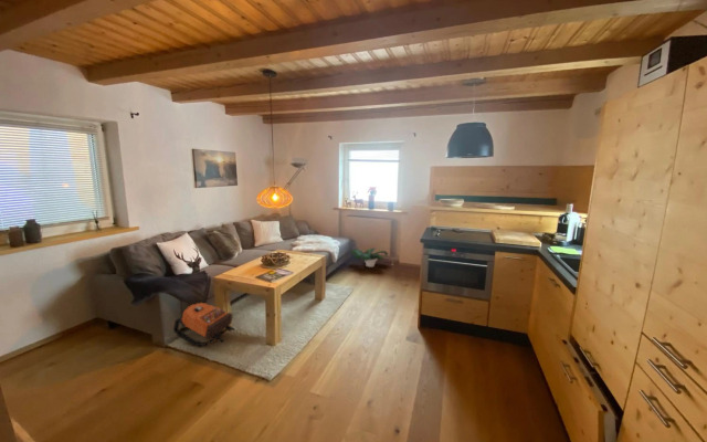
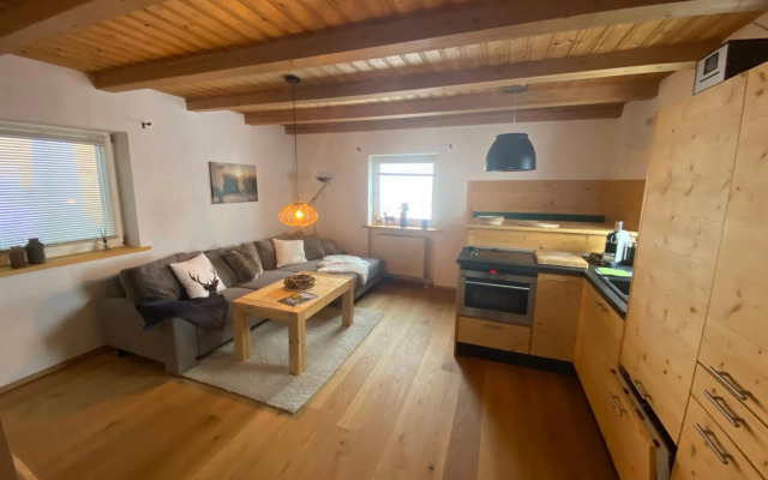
- backpack [172,302,236,348]
- potted plant [350,246,389,269]
